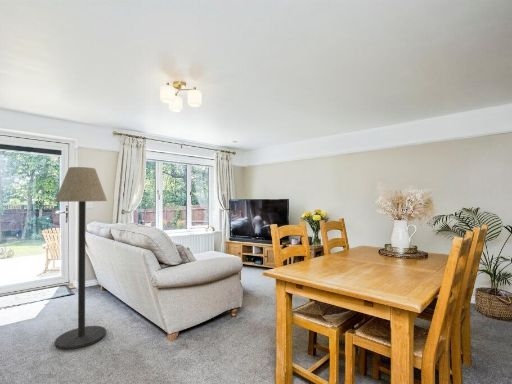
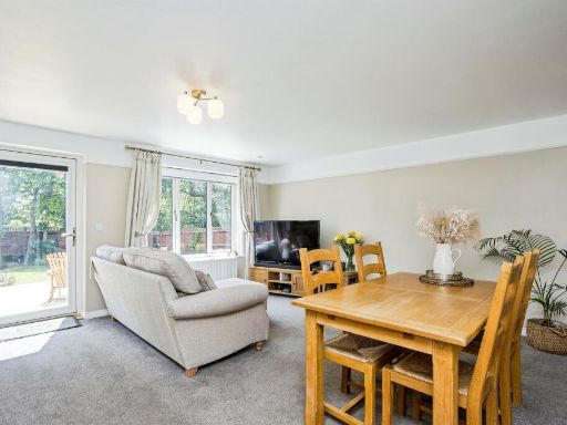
- floor lamp [54,166,108,350]
